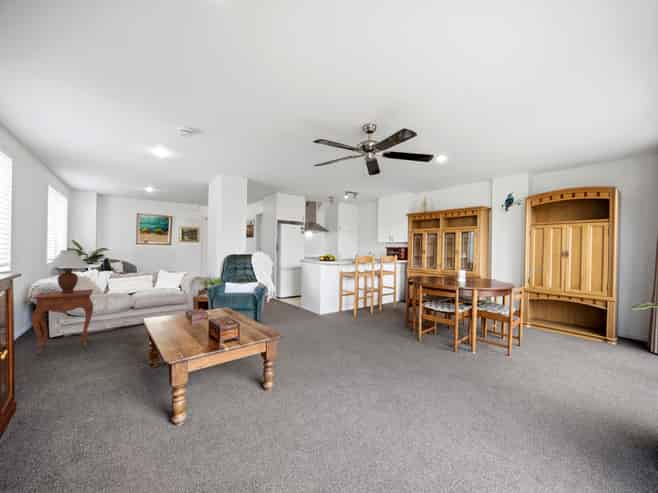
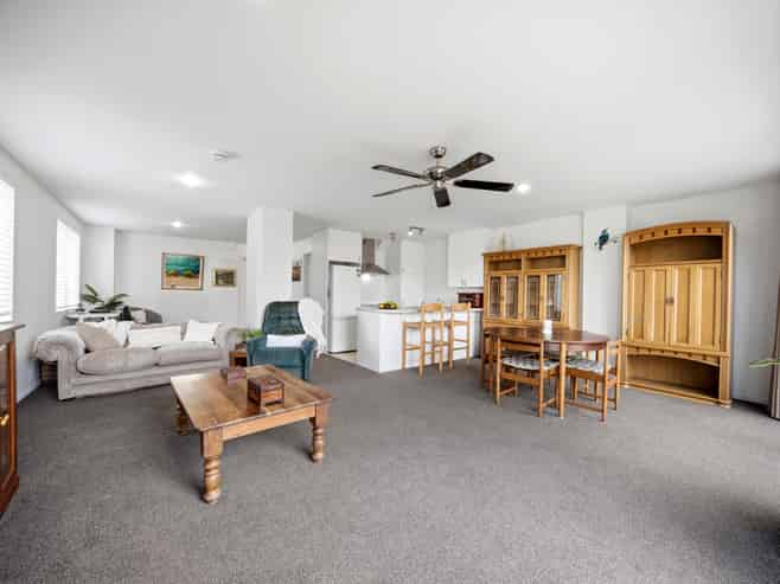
- table lamp [45,248,90,293]
- side table [31,288,94,355]
